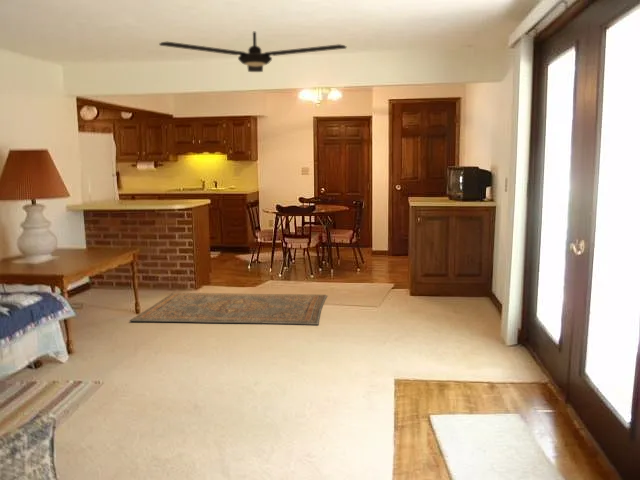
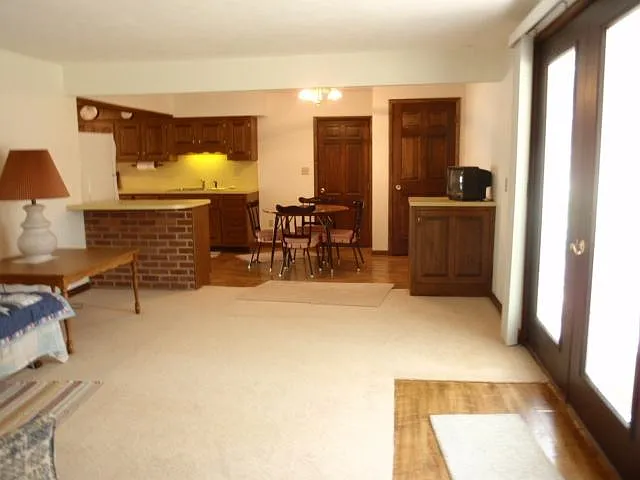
- ceiling fan [158,31,348,73]
- rug [129,292,328,326]
